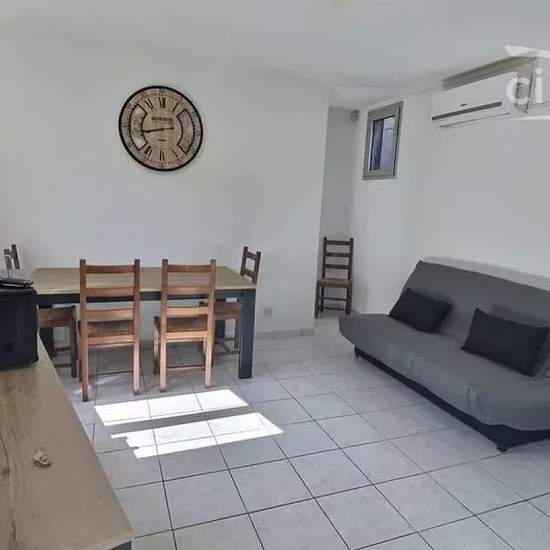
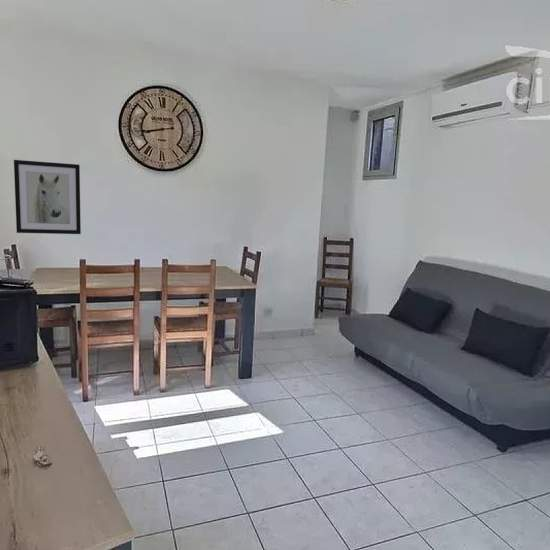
+ wall art [13,159,82,235]
